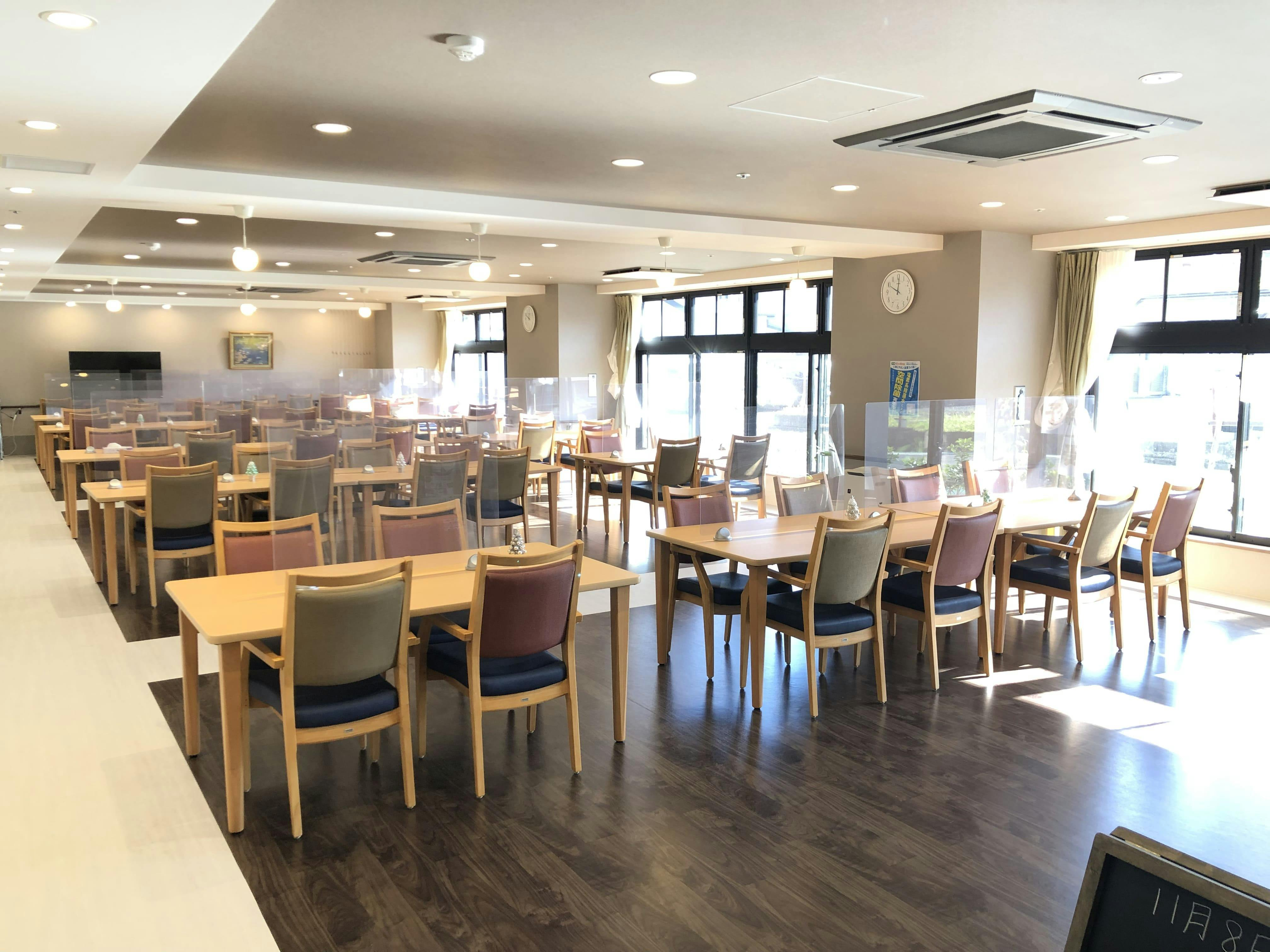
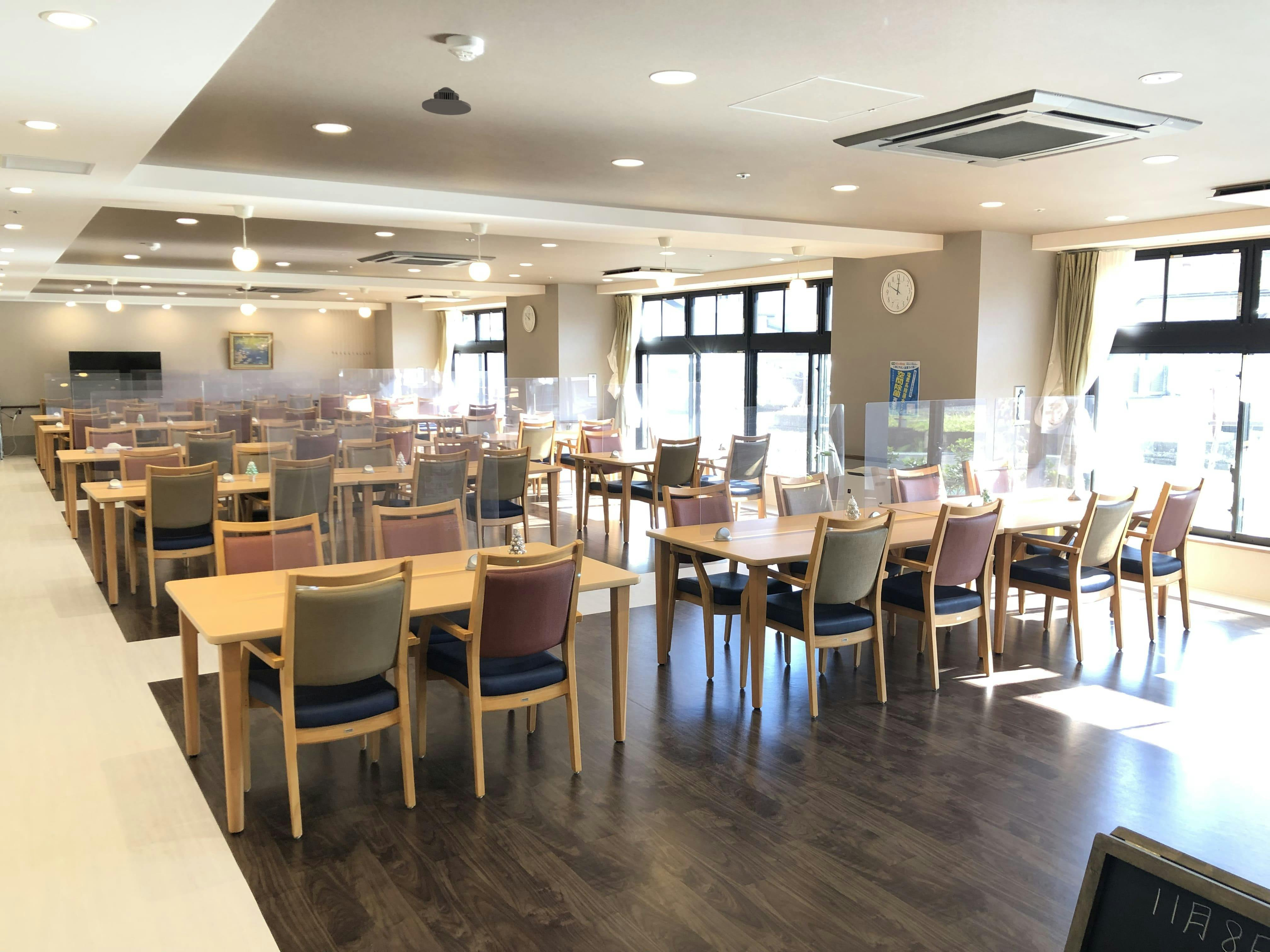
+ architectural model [421,87,472,116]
